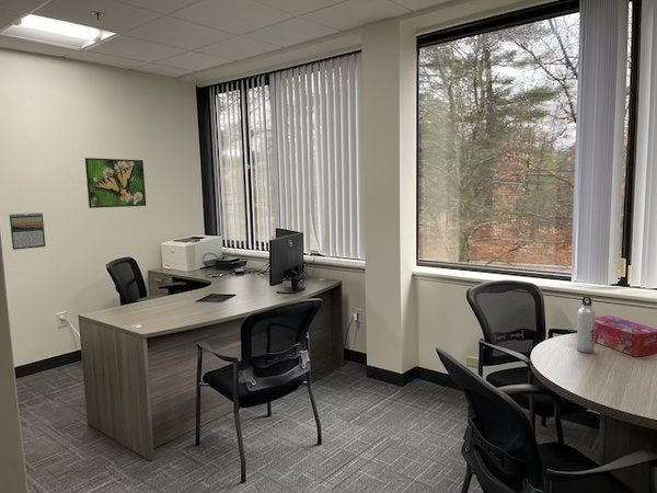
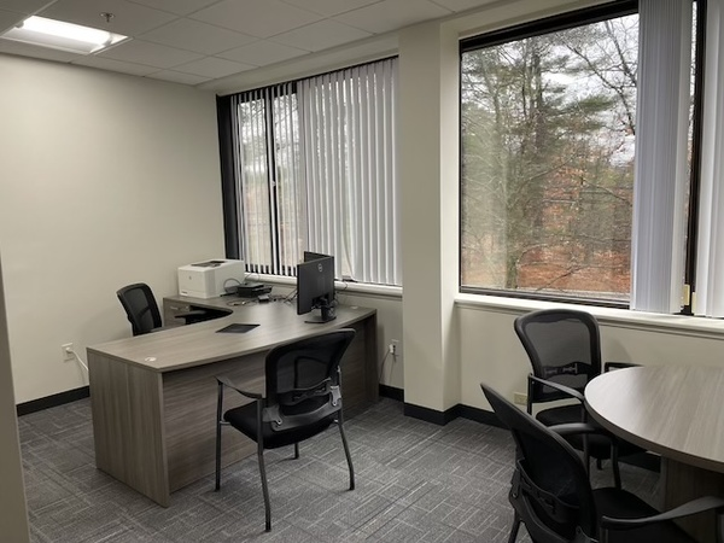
- water bottle [576,296,597,354]
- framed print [84,157,147,209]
- calendar [9,211,47,251]
- tissue box [595,314,657,358]
